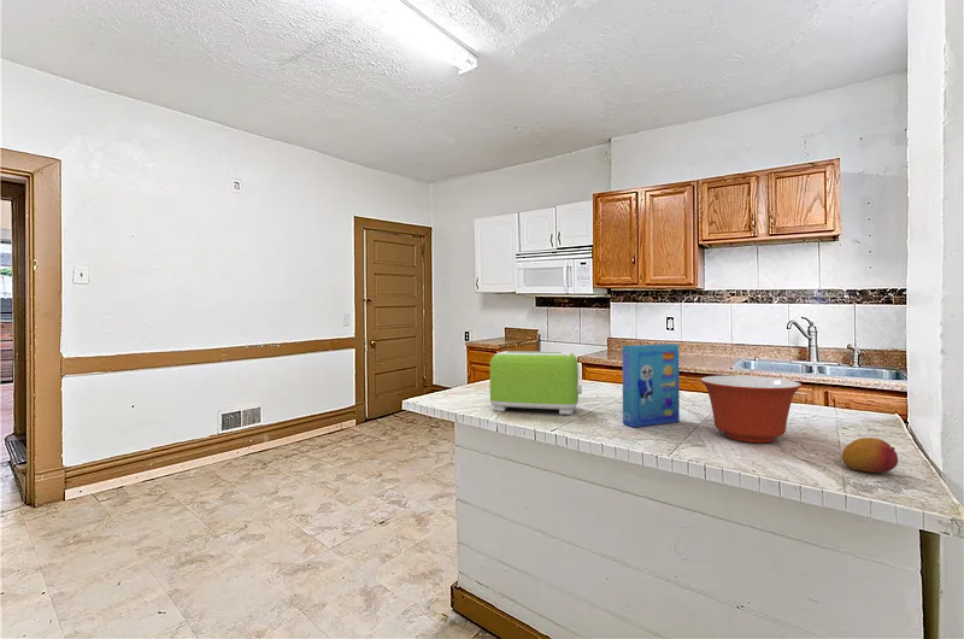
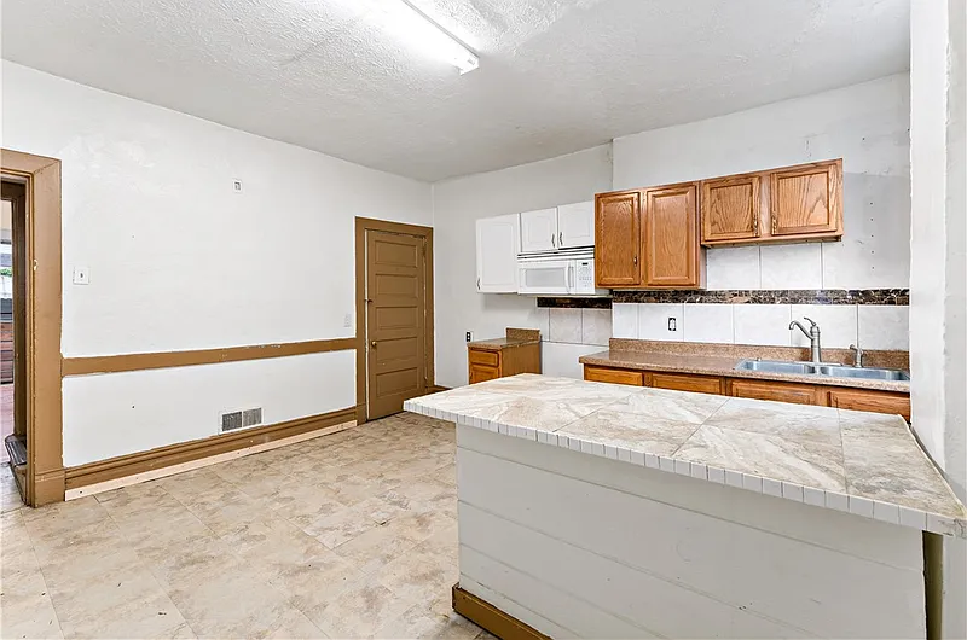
- fruit [840,436,899,474]
- mixing bowl [699,375,803,444]
- cereal box [622,342,681,428]
- toaster [489,350,583,415]
